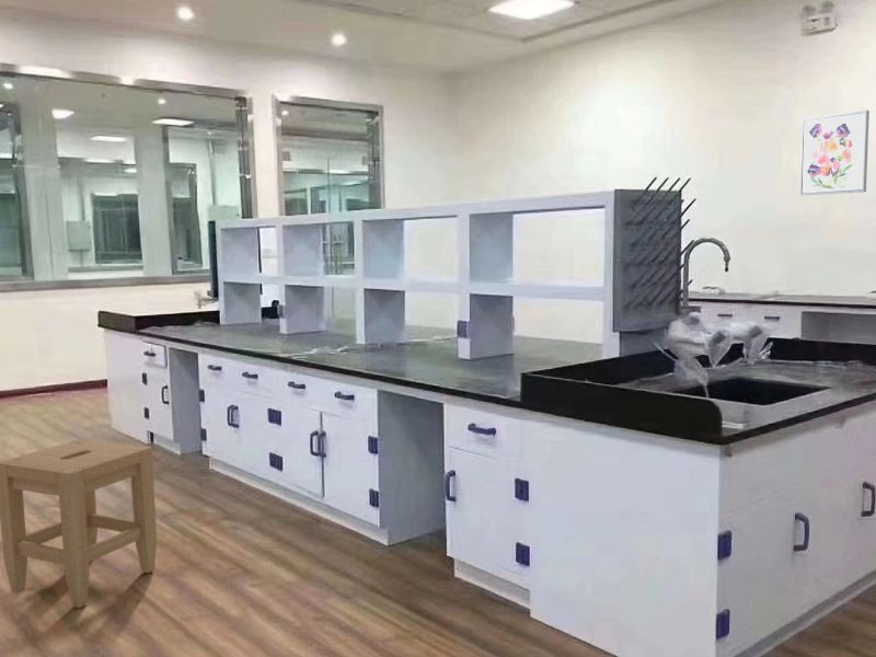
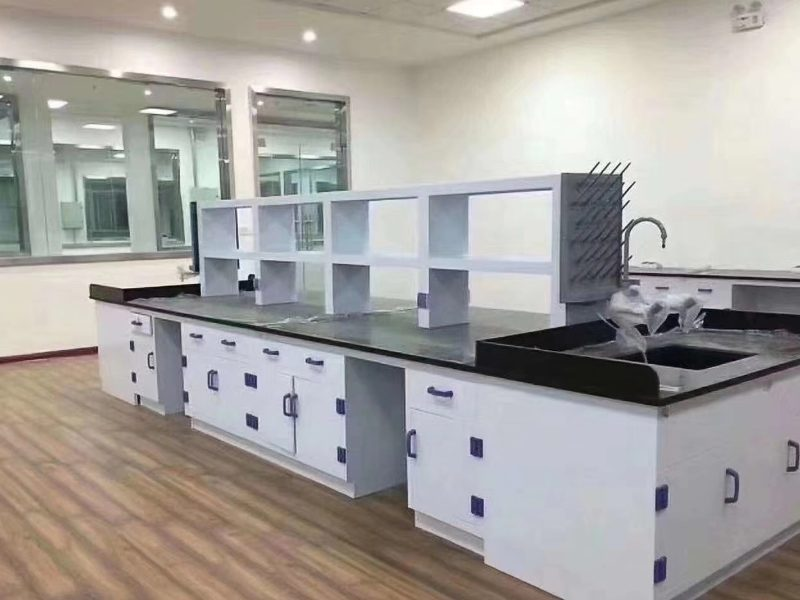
- stool [0,438,158,609]
- wall art [799,110,871,197]
